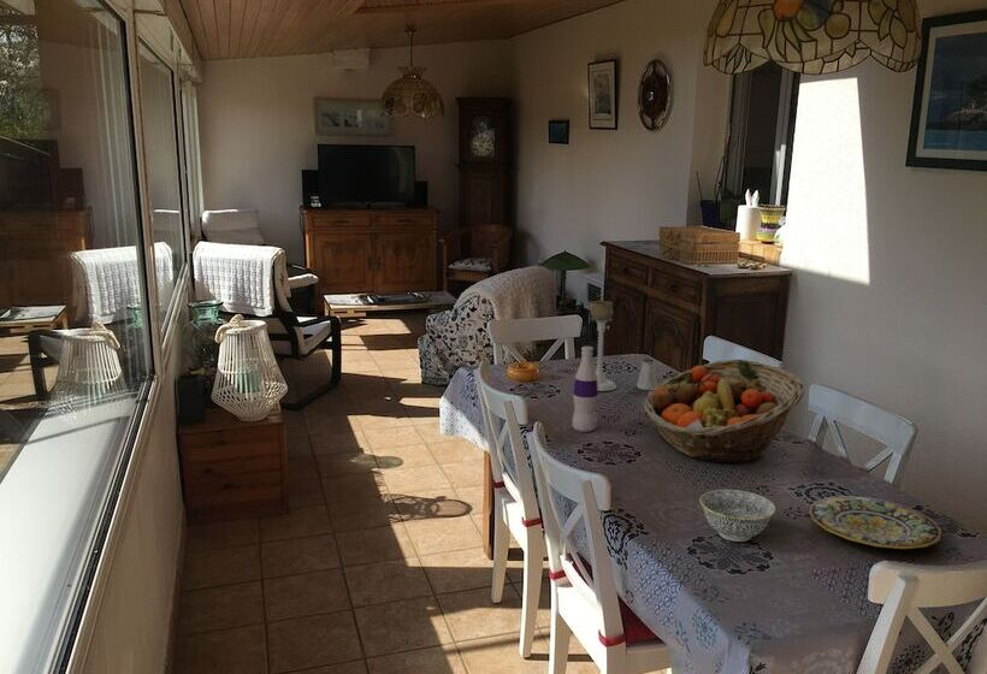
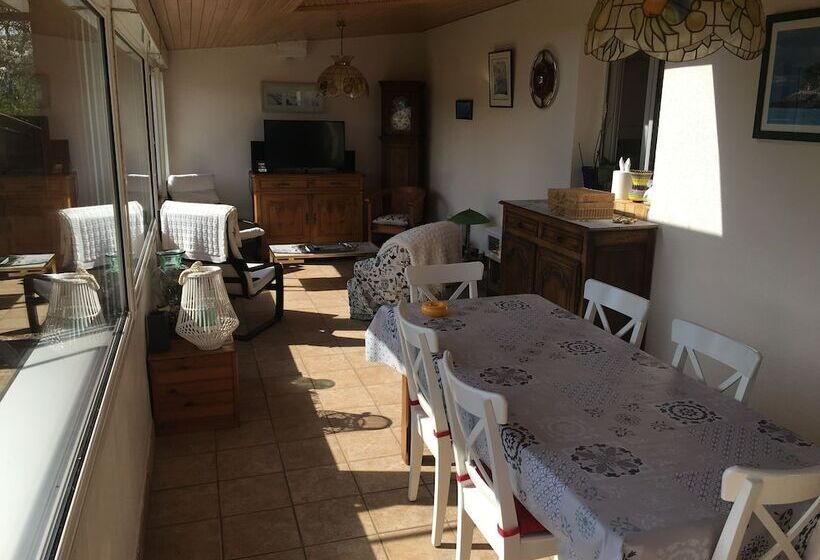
- plate [808,495,942,550]
- candle holder [589,300,617,392]
- saltshaker [636,357,658,391]
- bottle [572,345,599,433]
- bowl [698,489,776,543]
- fruit basket [643,359,806,465]
